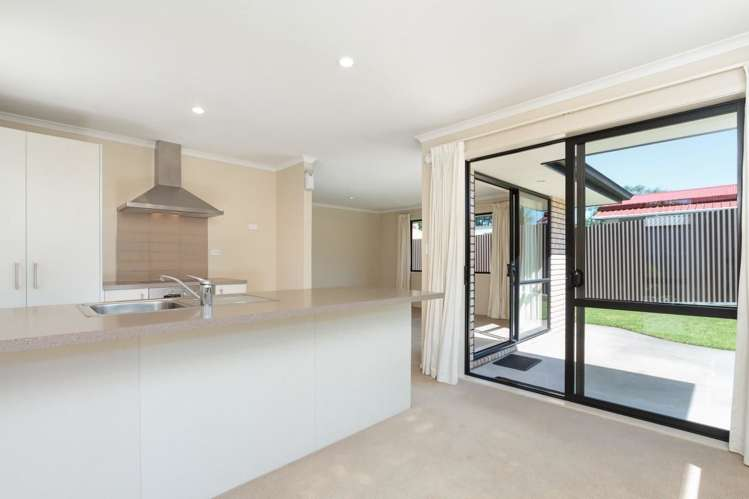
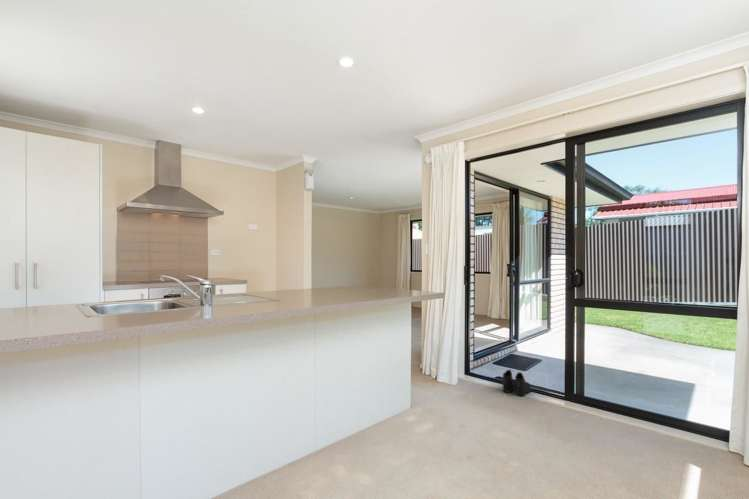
+ boots [502,369,532,397]
